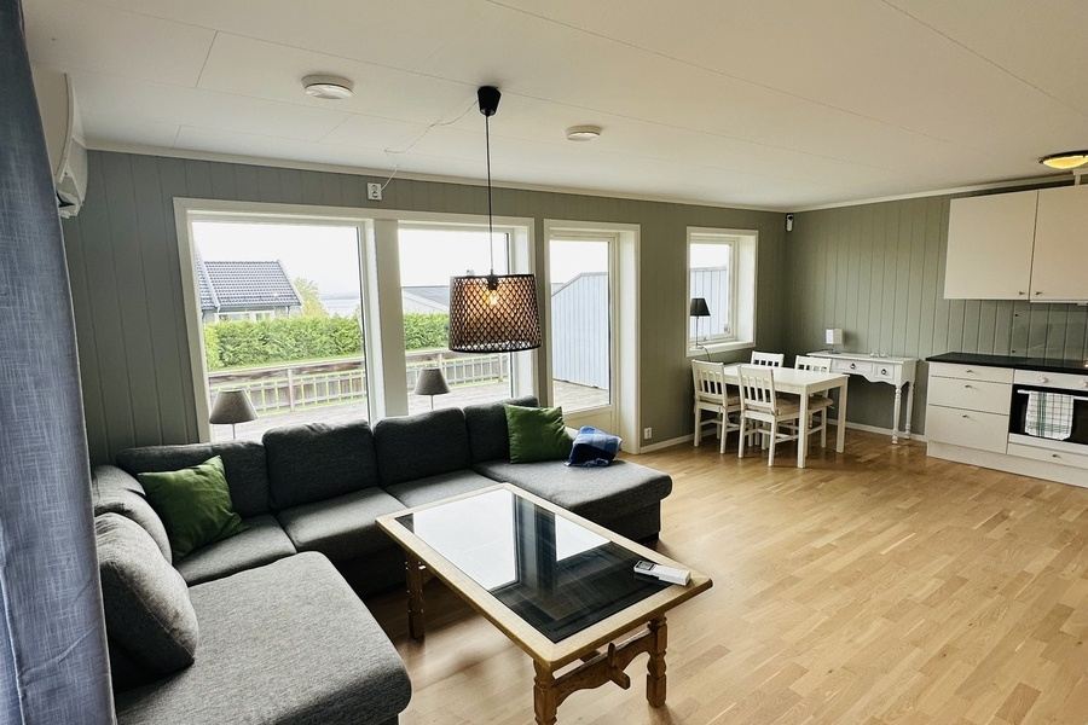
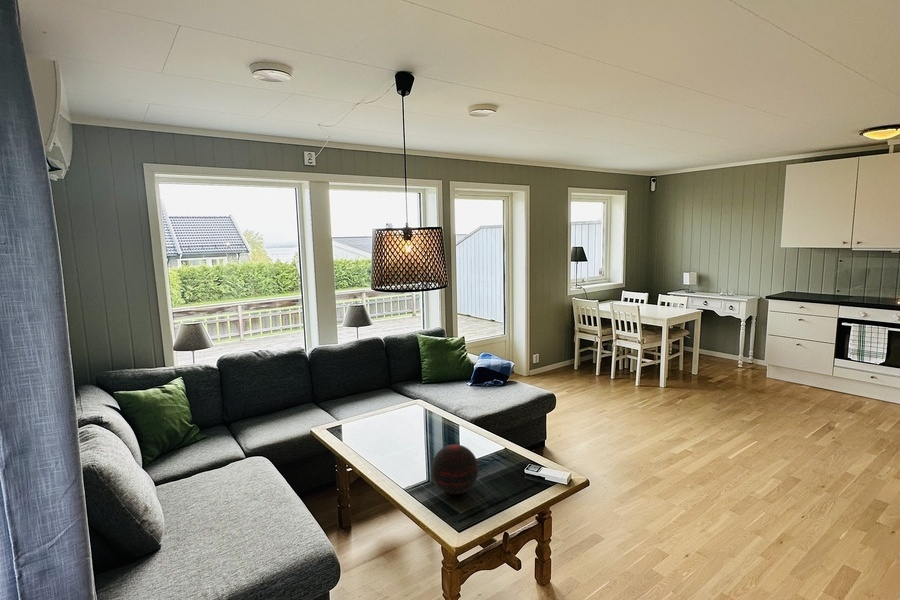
+ decorative orb [431,443,479,495]
